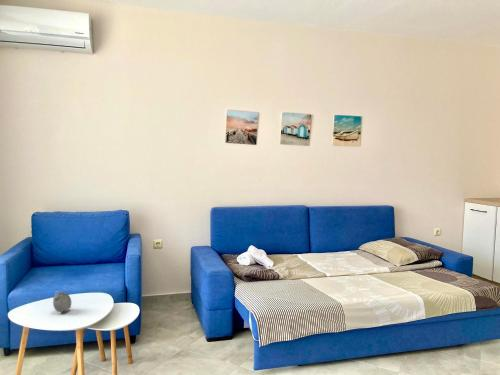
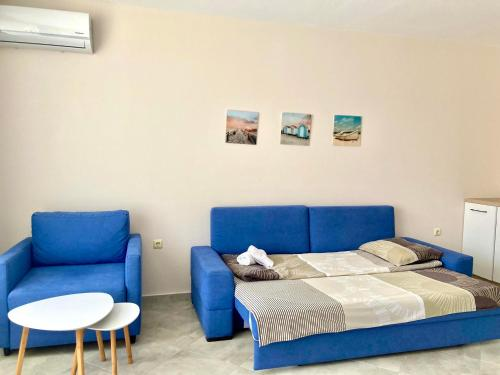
- alarm clock [52,290,73,314]
